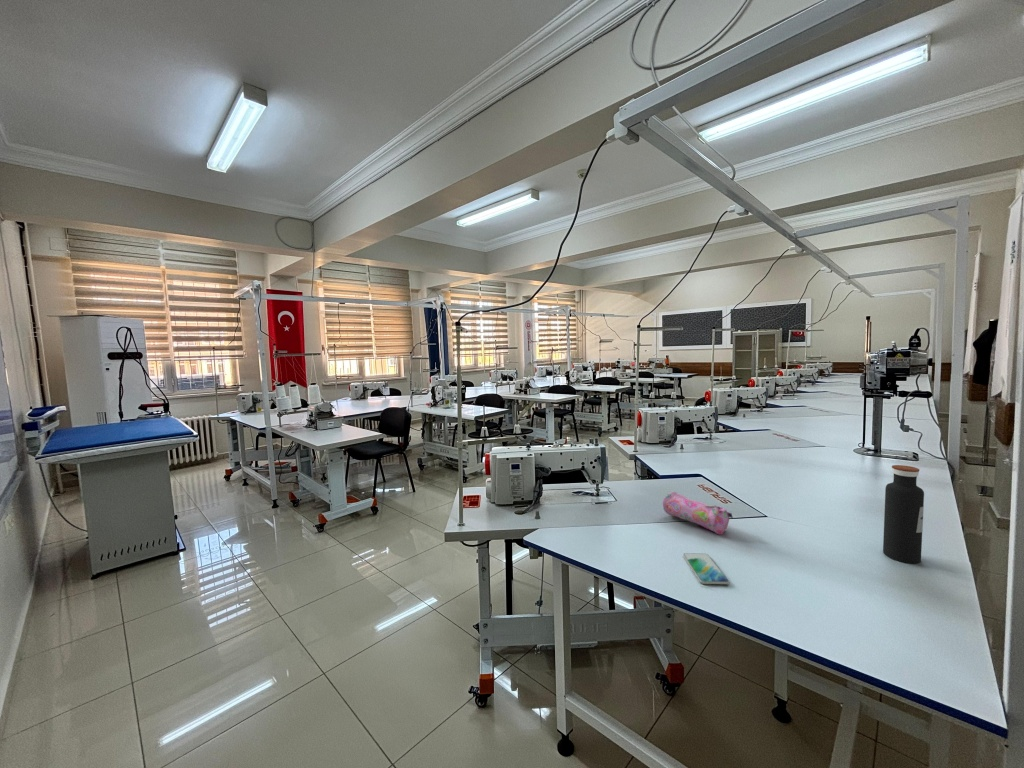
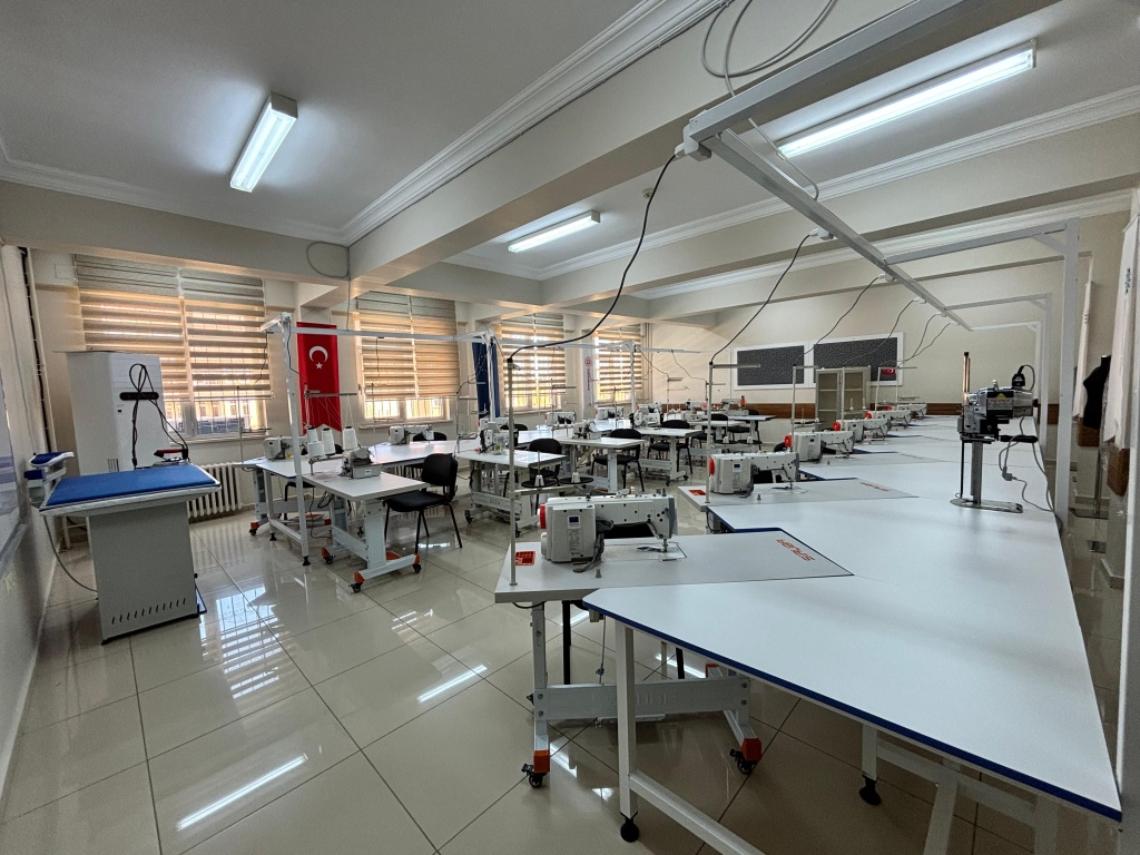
- smartphone [682,552,730,585]
- water bottle [882,464,925,564]
- pencil case [662,491,734,536]
